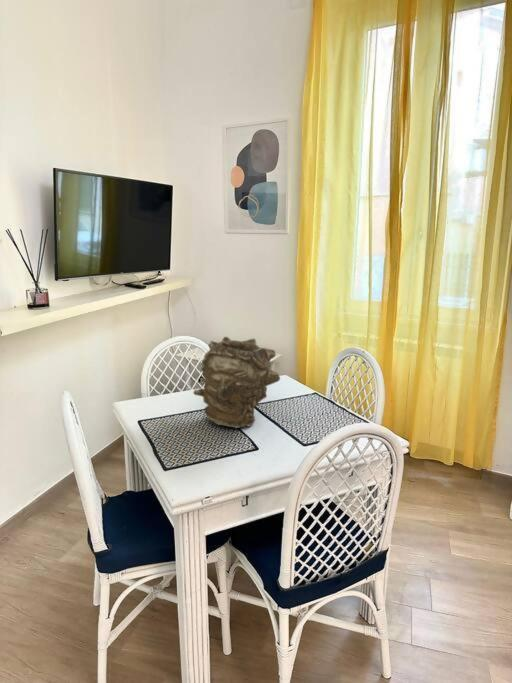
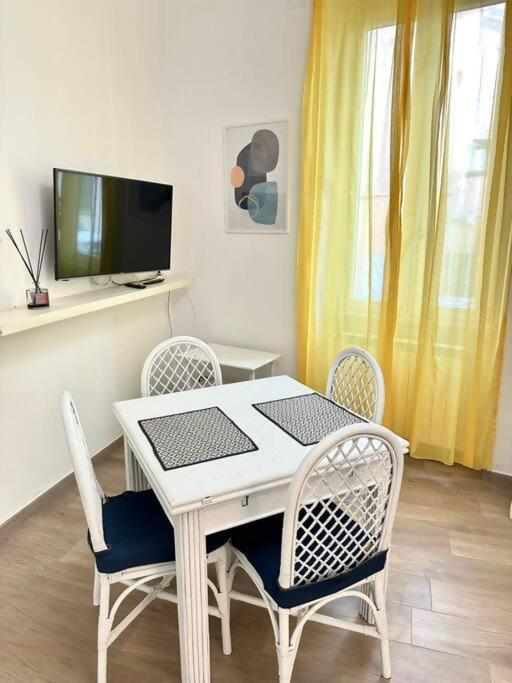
- vase [192,336,281,429]
